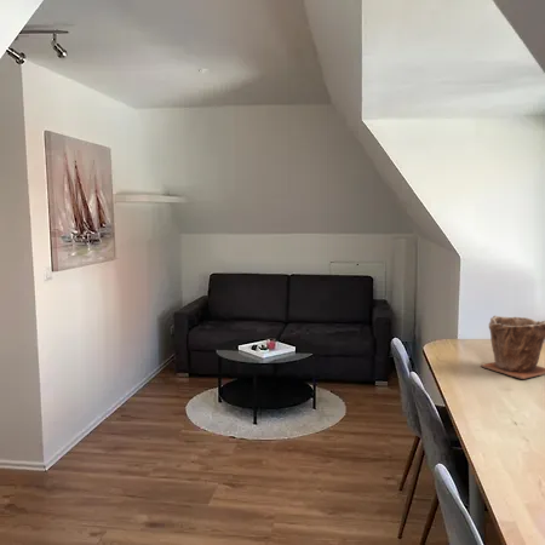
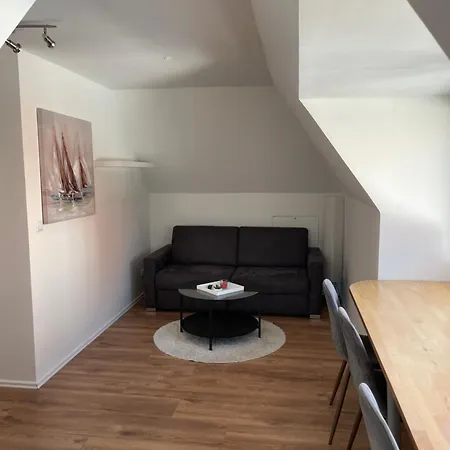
- plant pot [480,315,545,380]
